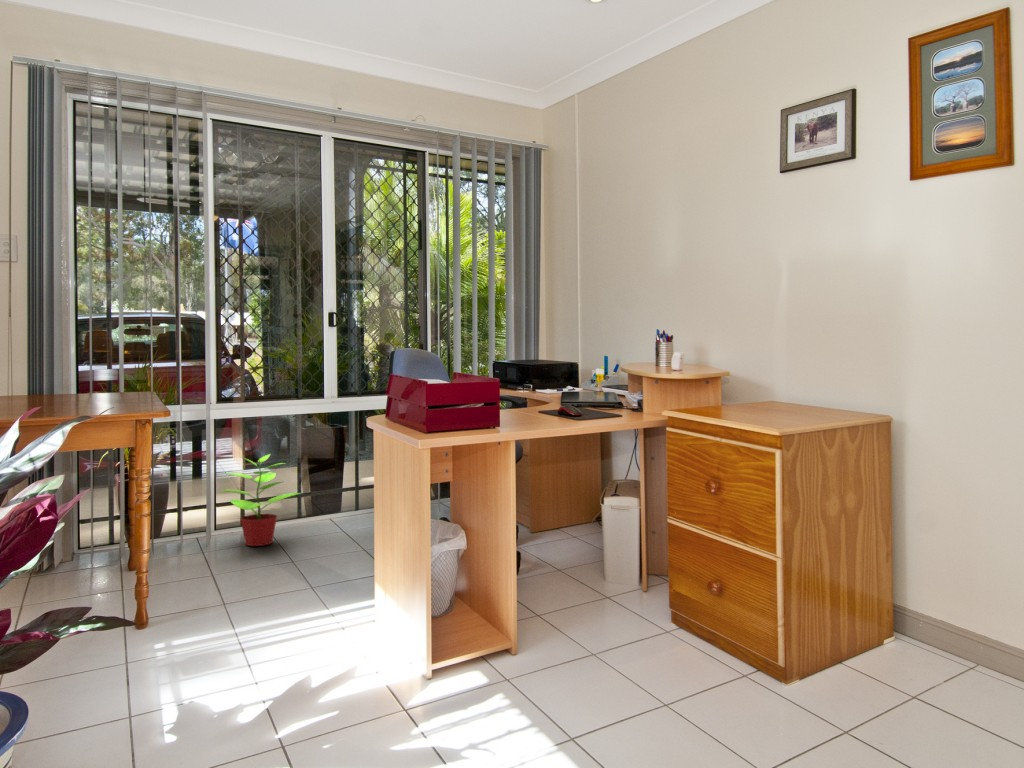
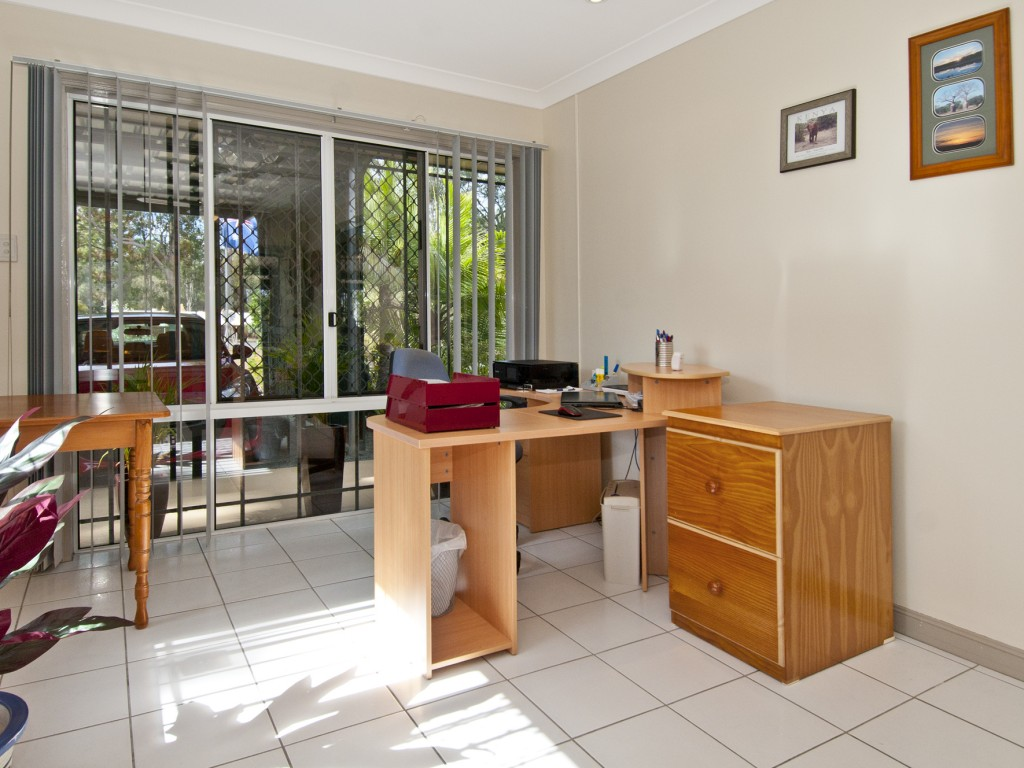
- potted plant [220,450,303,547]
